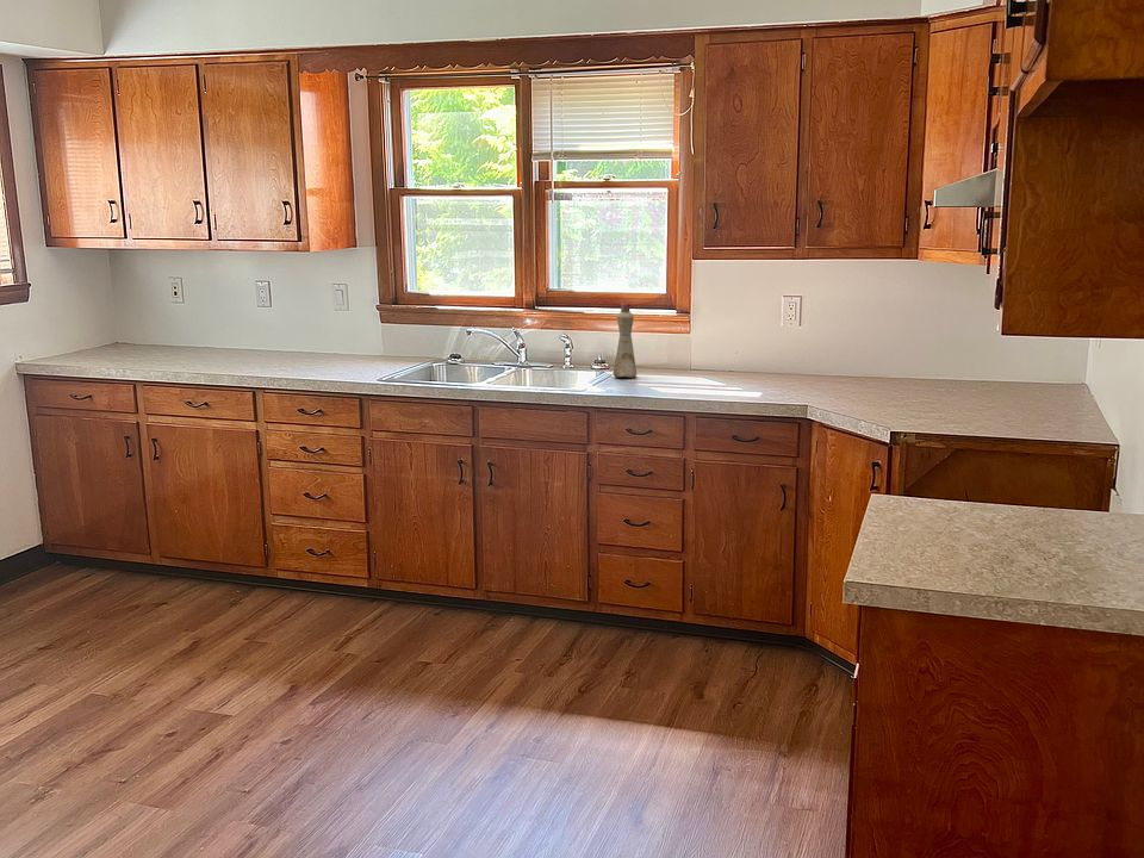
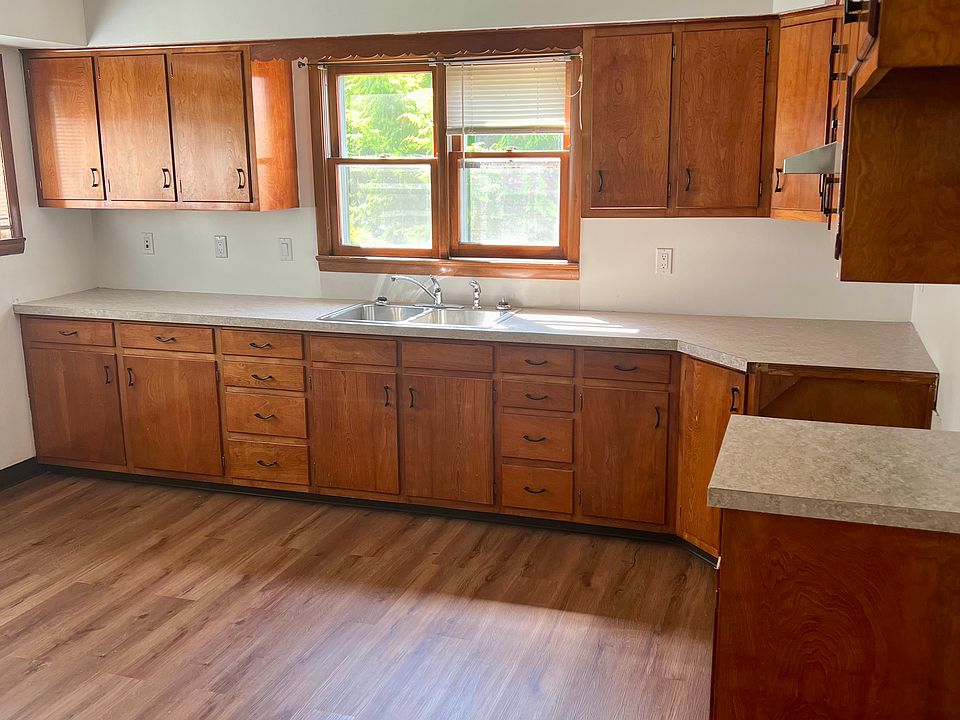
- bottle [613,300,638,379]
